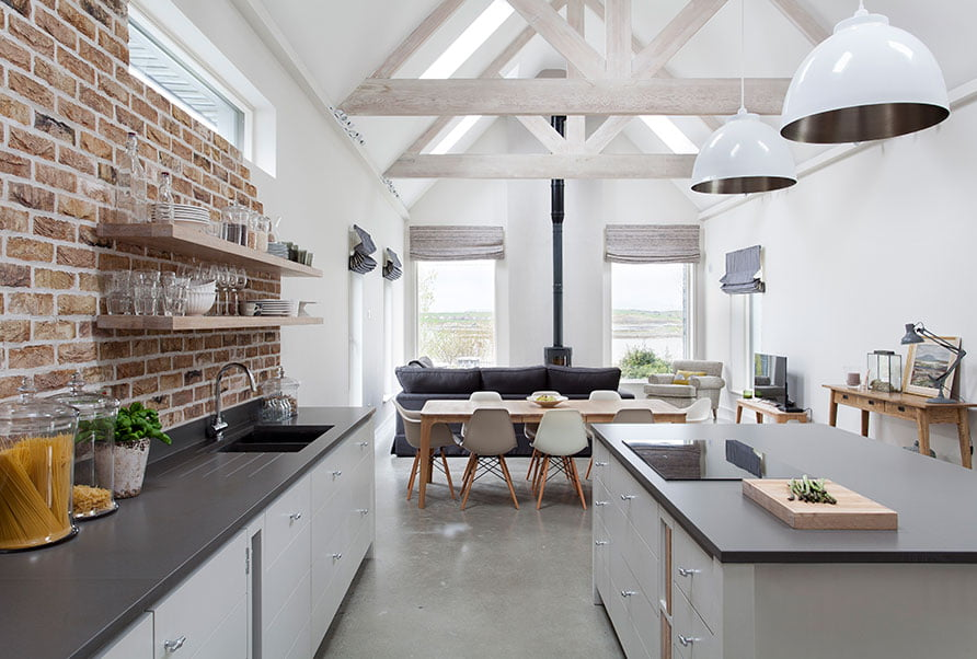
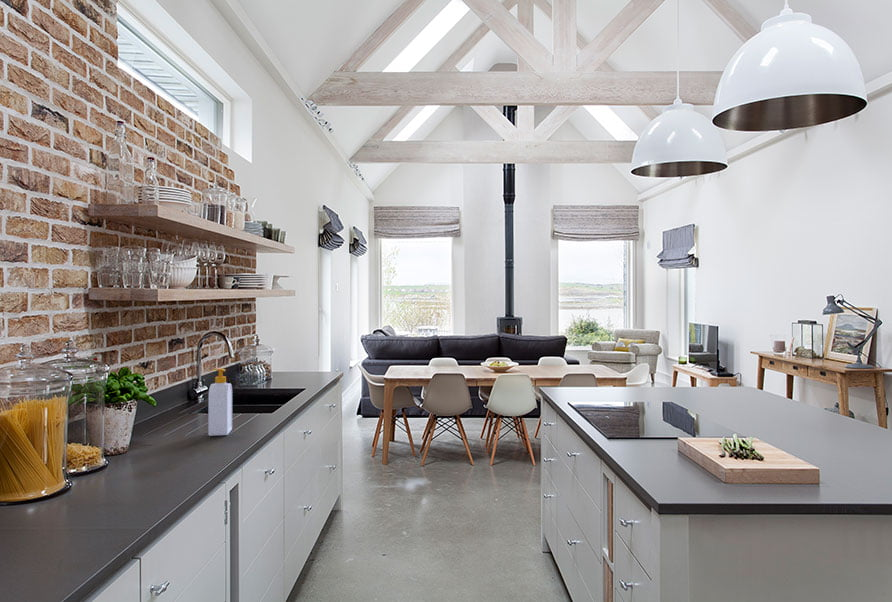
+ soap bottle [207,367,233,437]
